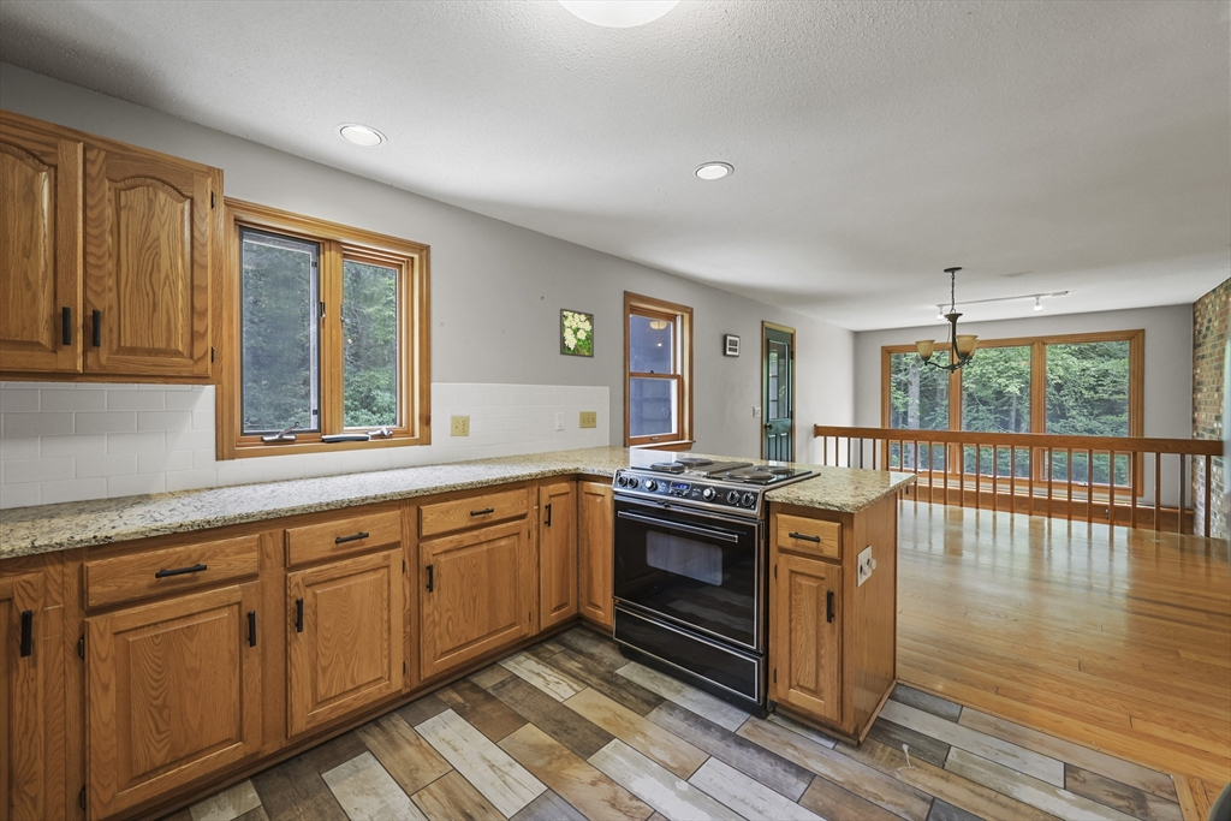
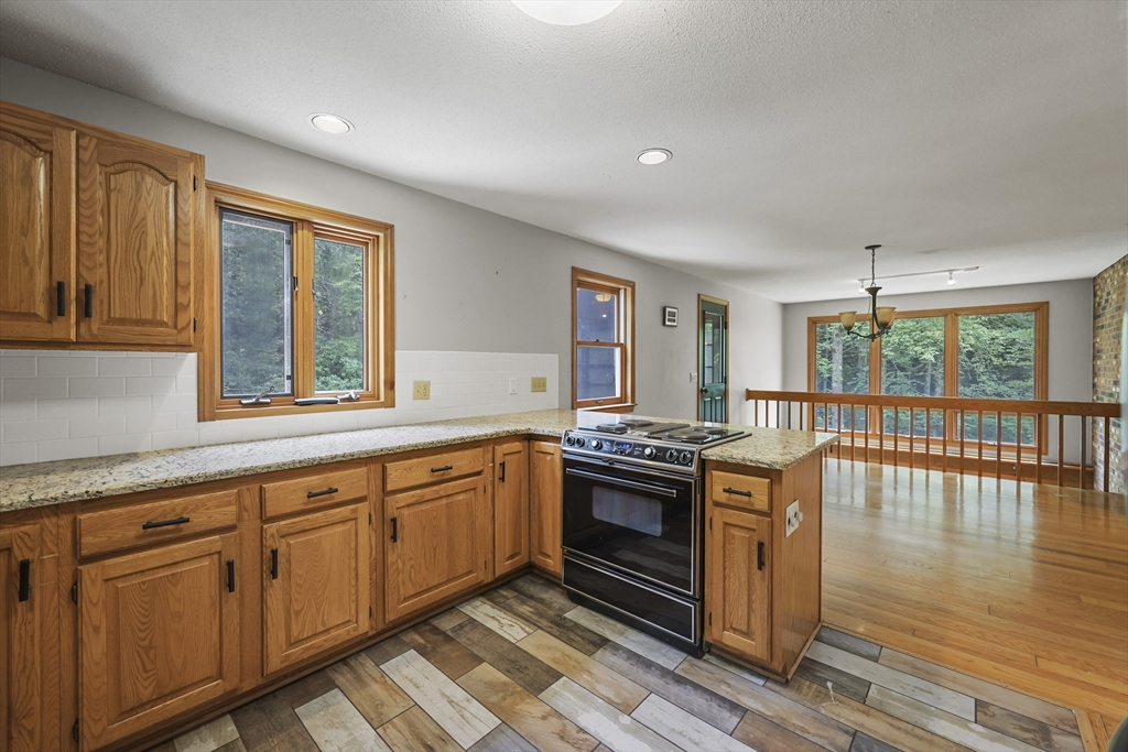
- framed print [559,308,595,359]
